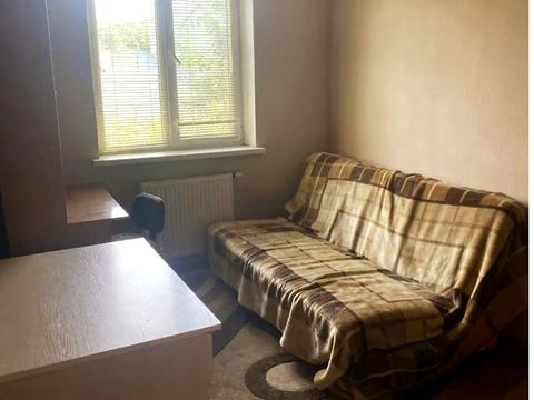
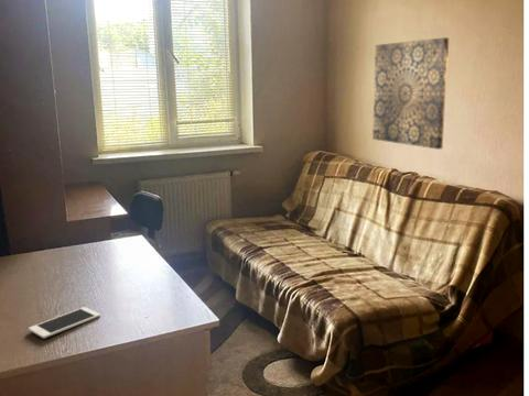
+ wall art [371,36,450,151]
+ cell phone [28,306,101,340]
